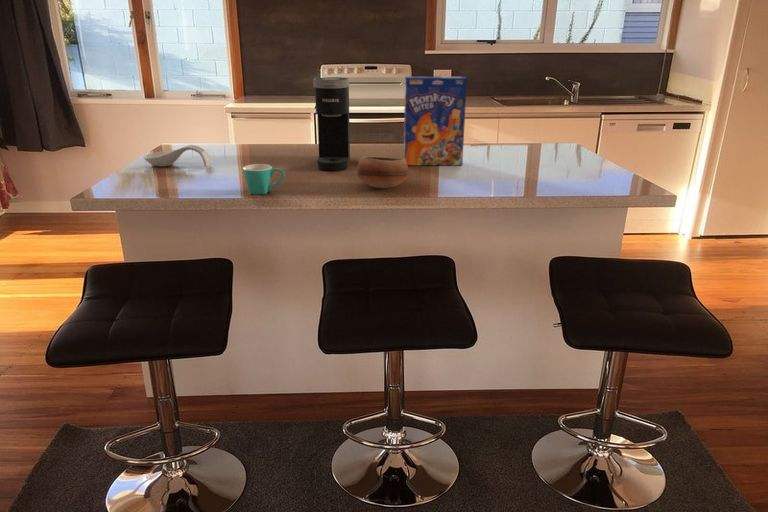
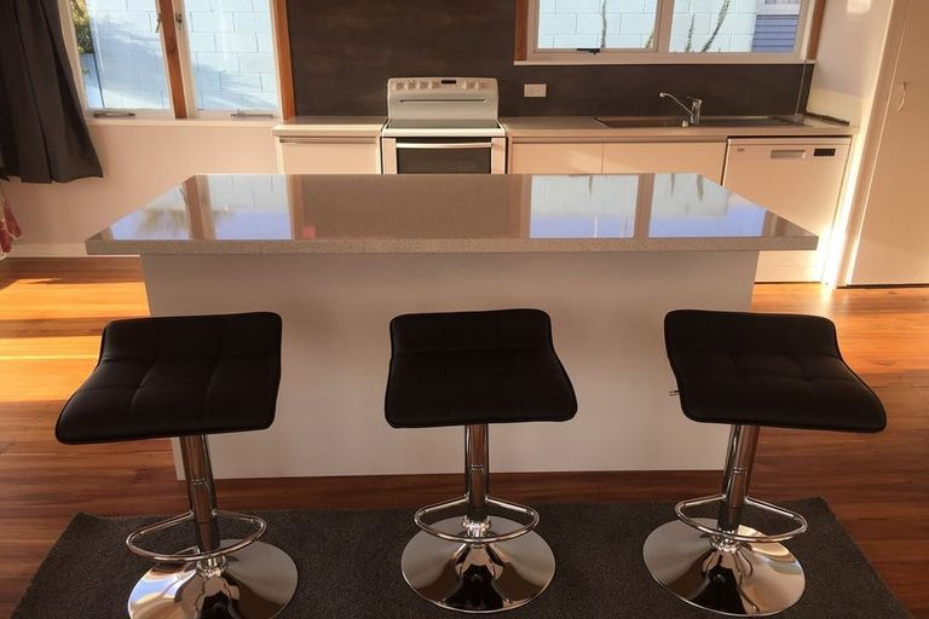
- spoon rest [143,144,213,168]
- cereal box [403,76,468,166]
- bowl [356,155,409,189]
- coffee maker [312,76,351,172]
- mug [242,163,286,195]
